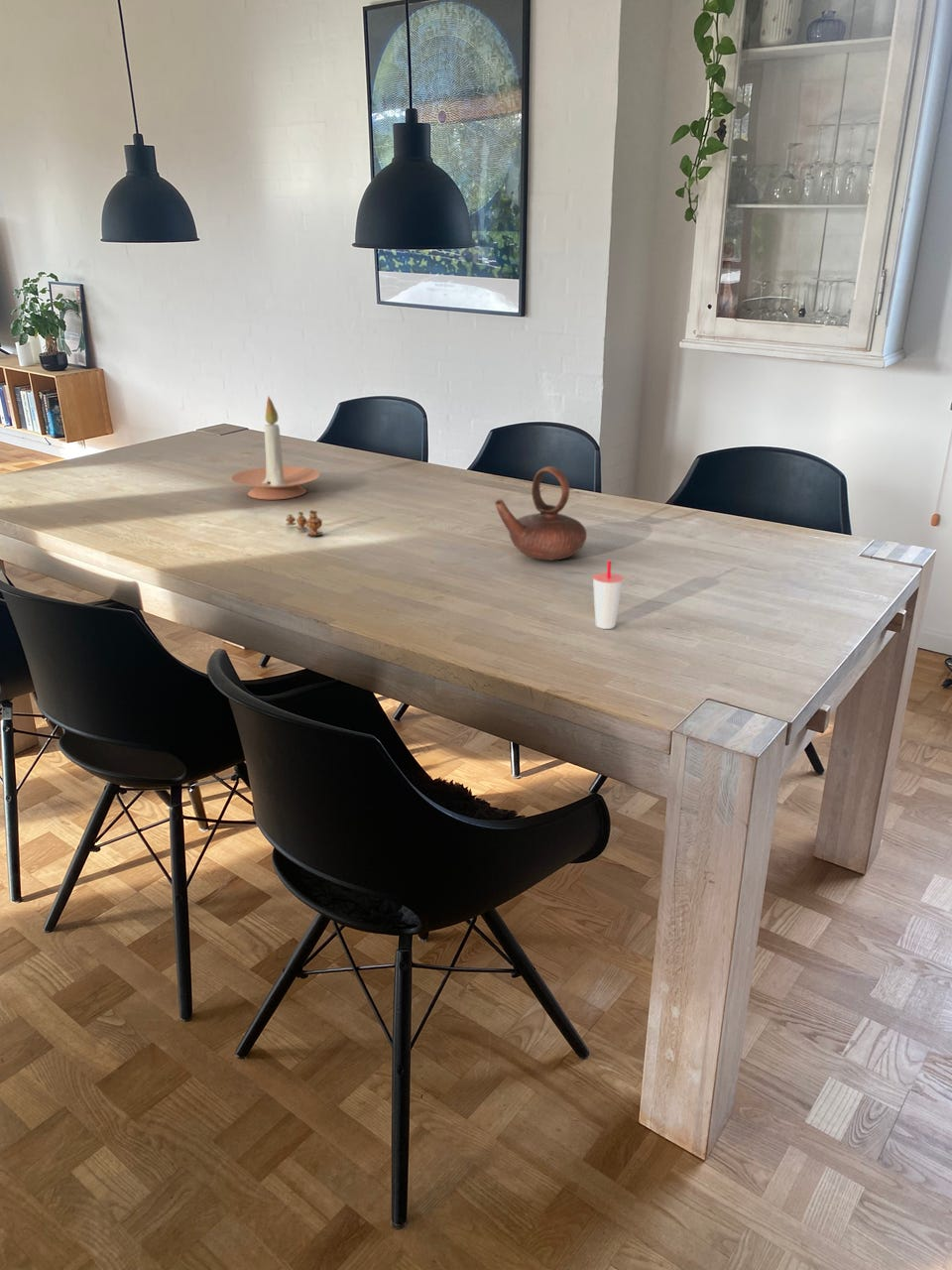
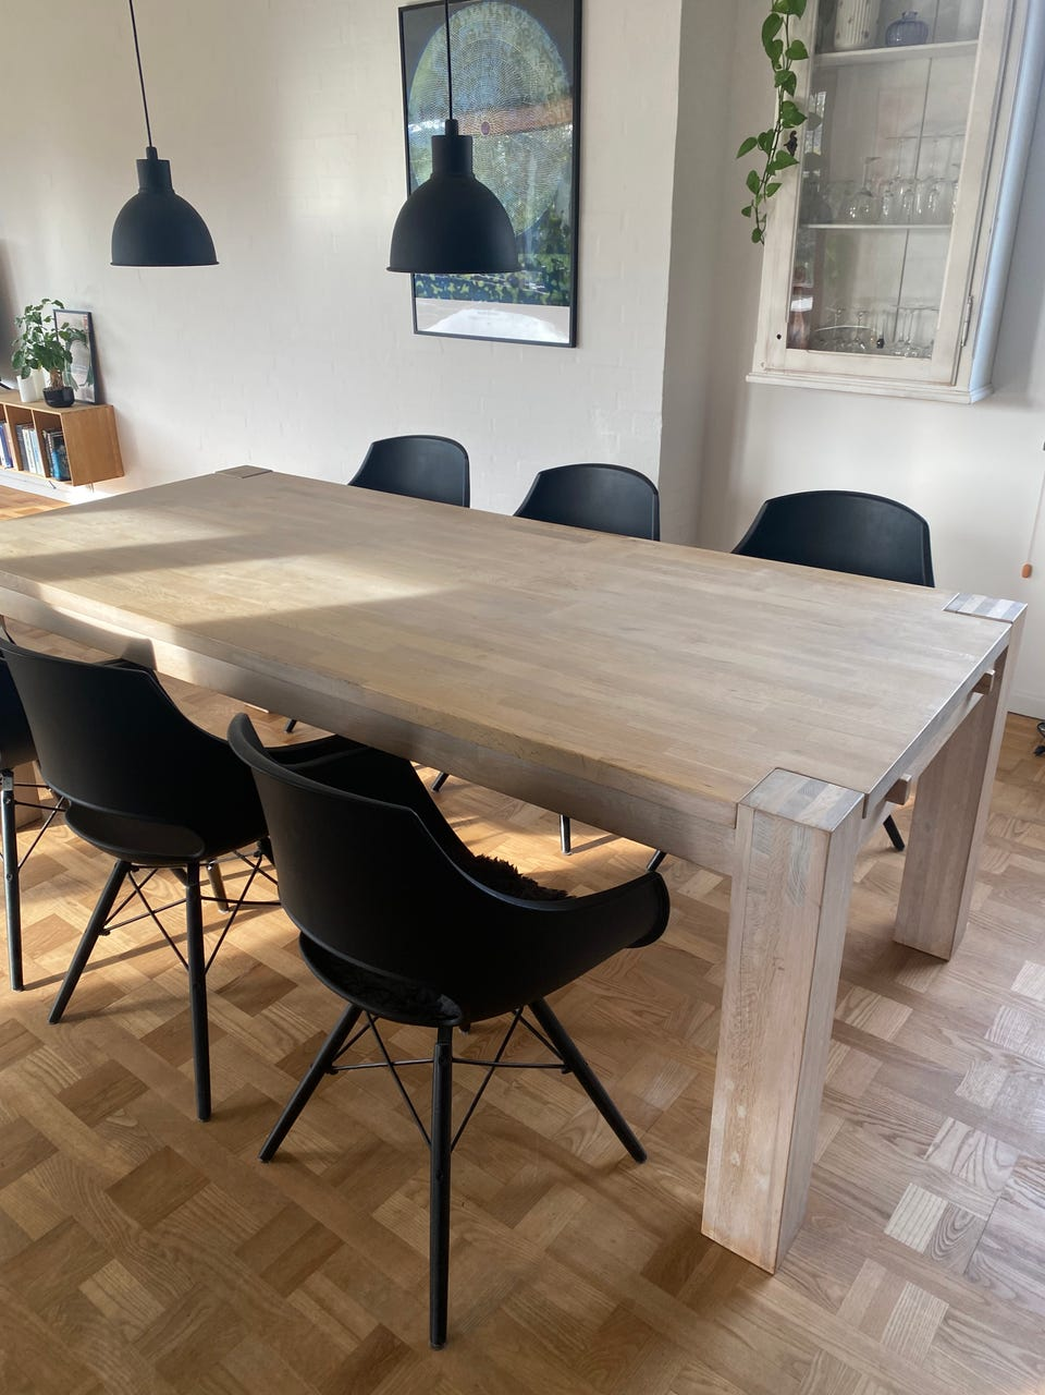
- teapot [494,465,587,562]
- cup [591,560,625,630]
- candle holder [230,395,321,500]
- vase [285,509,324,537]
